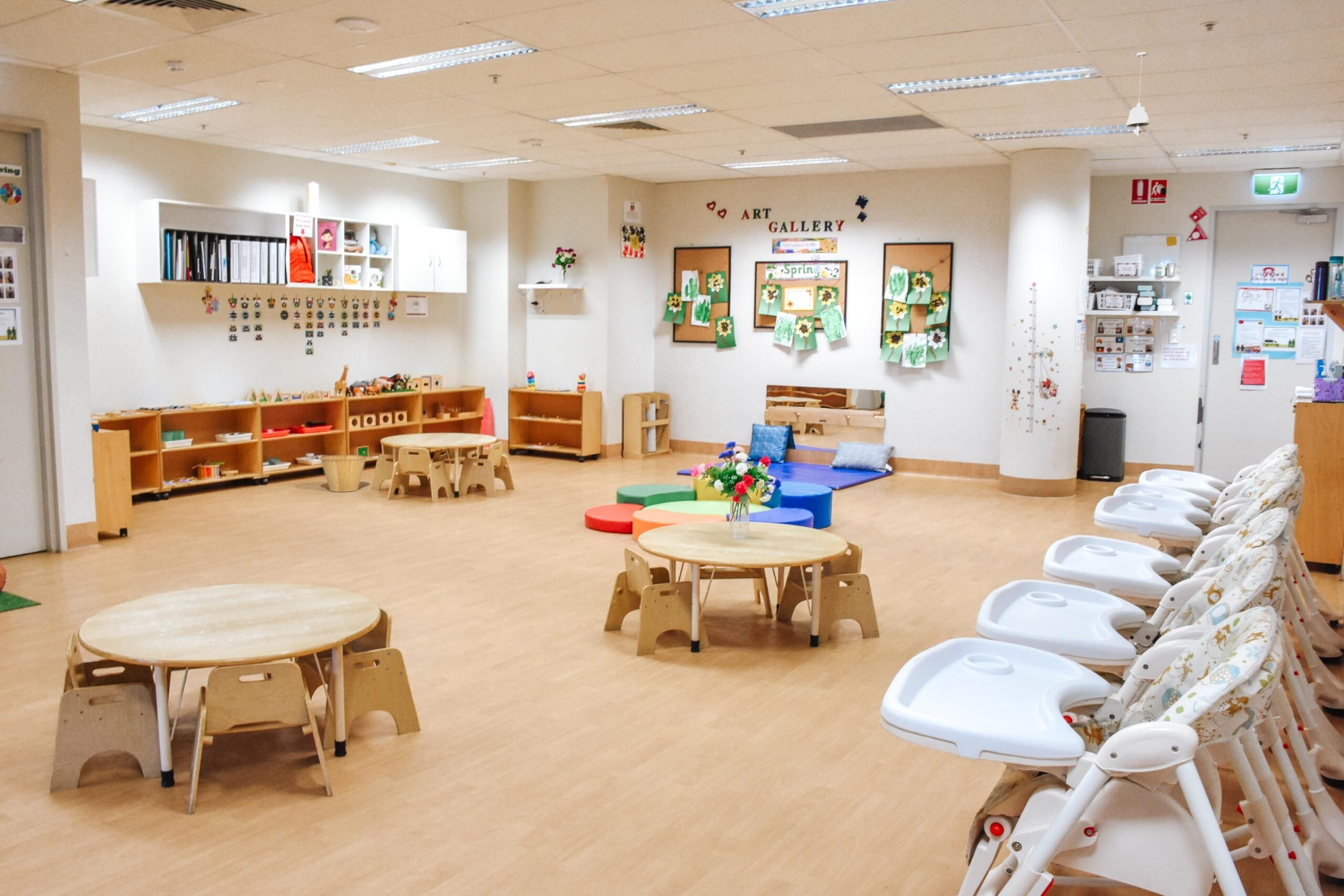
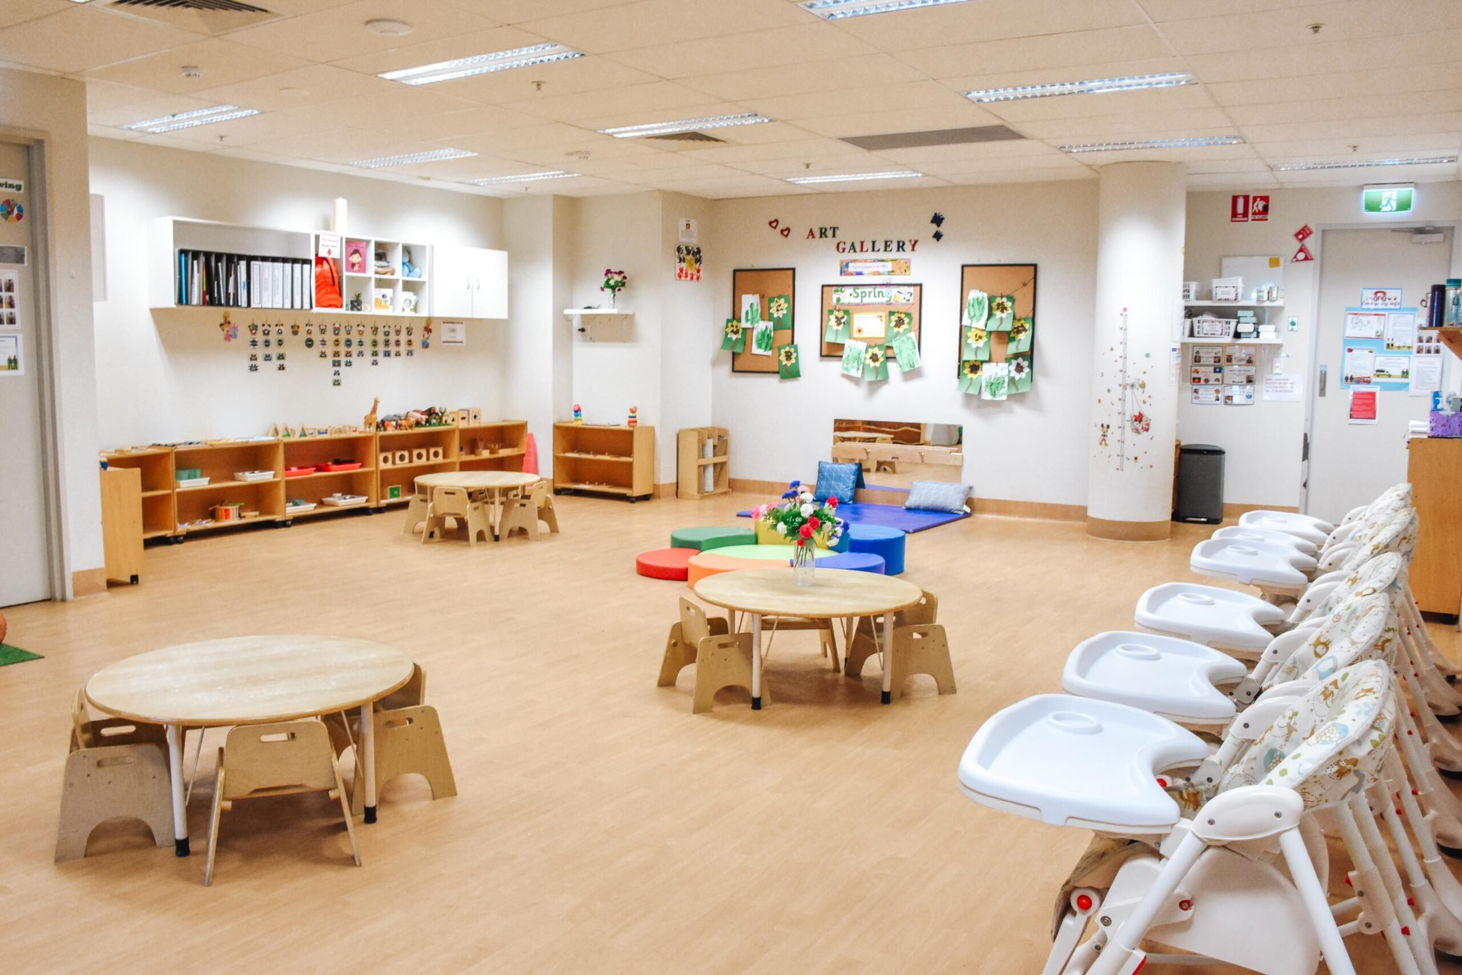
- pendant light [1126,51,1150,137]
- basket [319,455,367,492]
